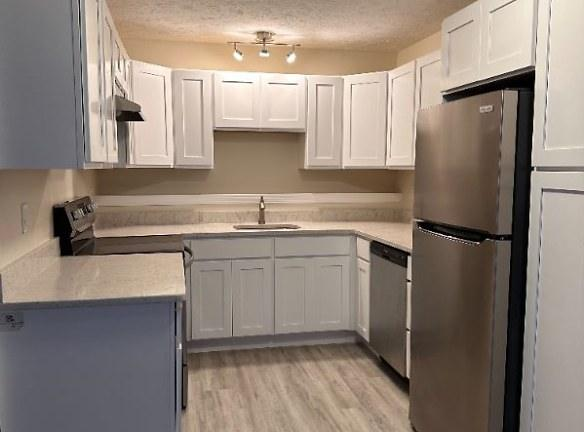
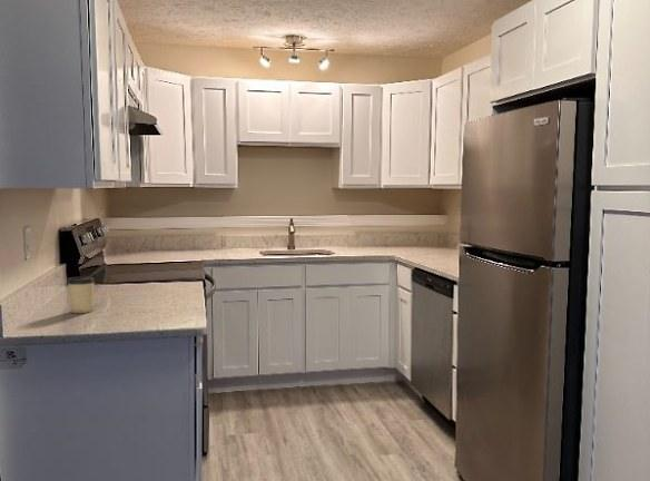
+ cup [66,275,96,314]
